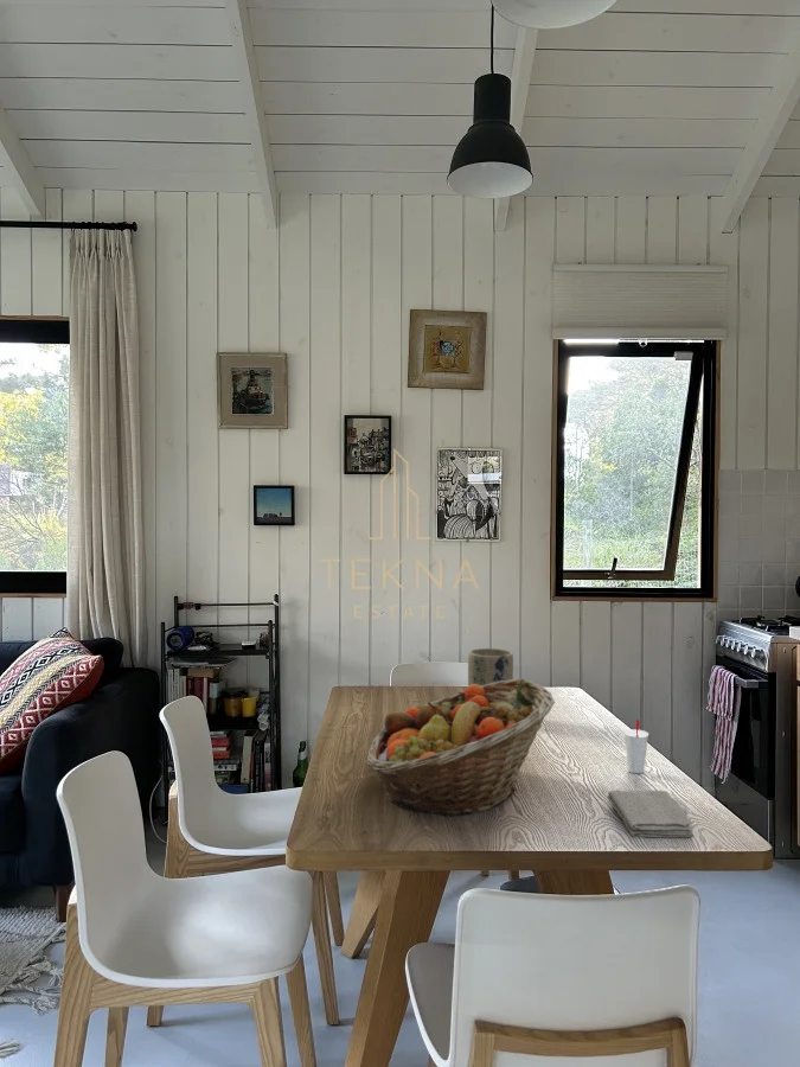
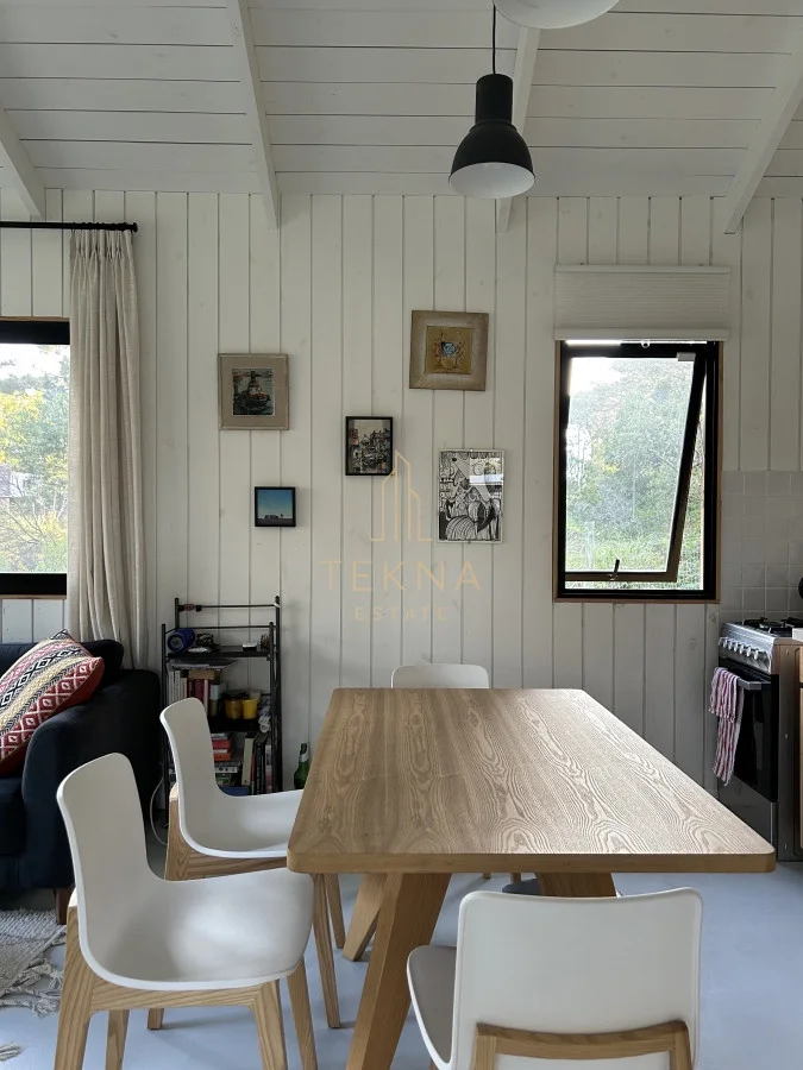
- fruit basket [365,678,556,818]
- plant pot [467,647,514,686]
- cup [623,718,649,774]
- washcloth [607,790,695,838]
